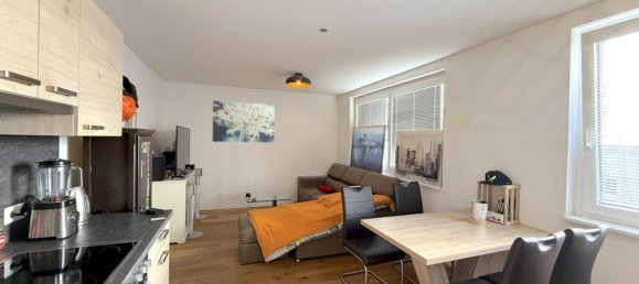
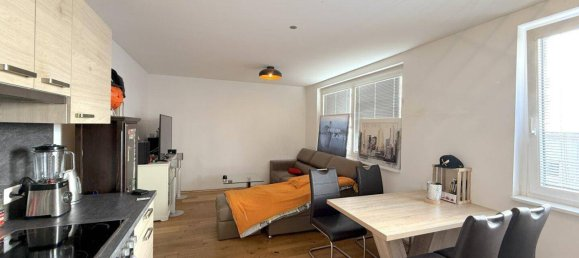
- wall art [212,100,276,144]
